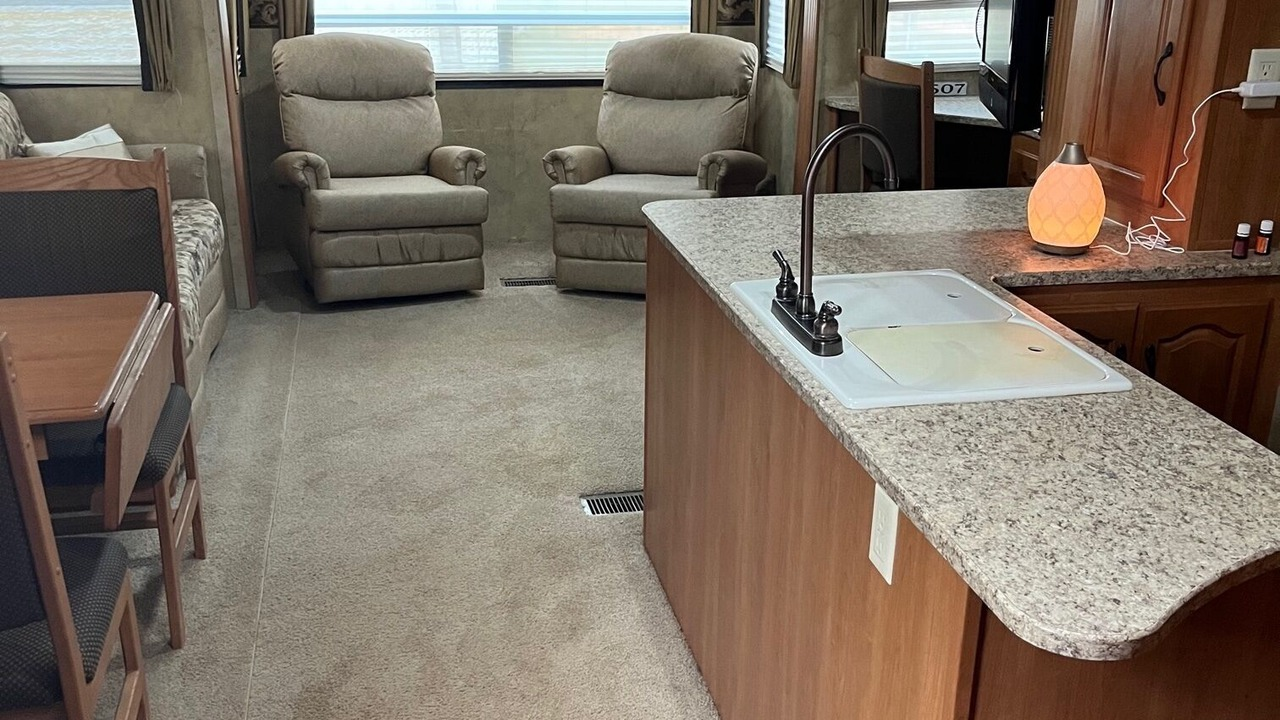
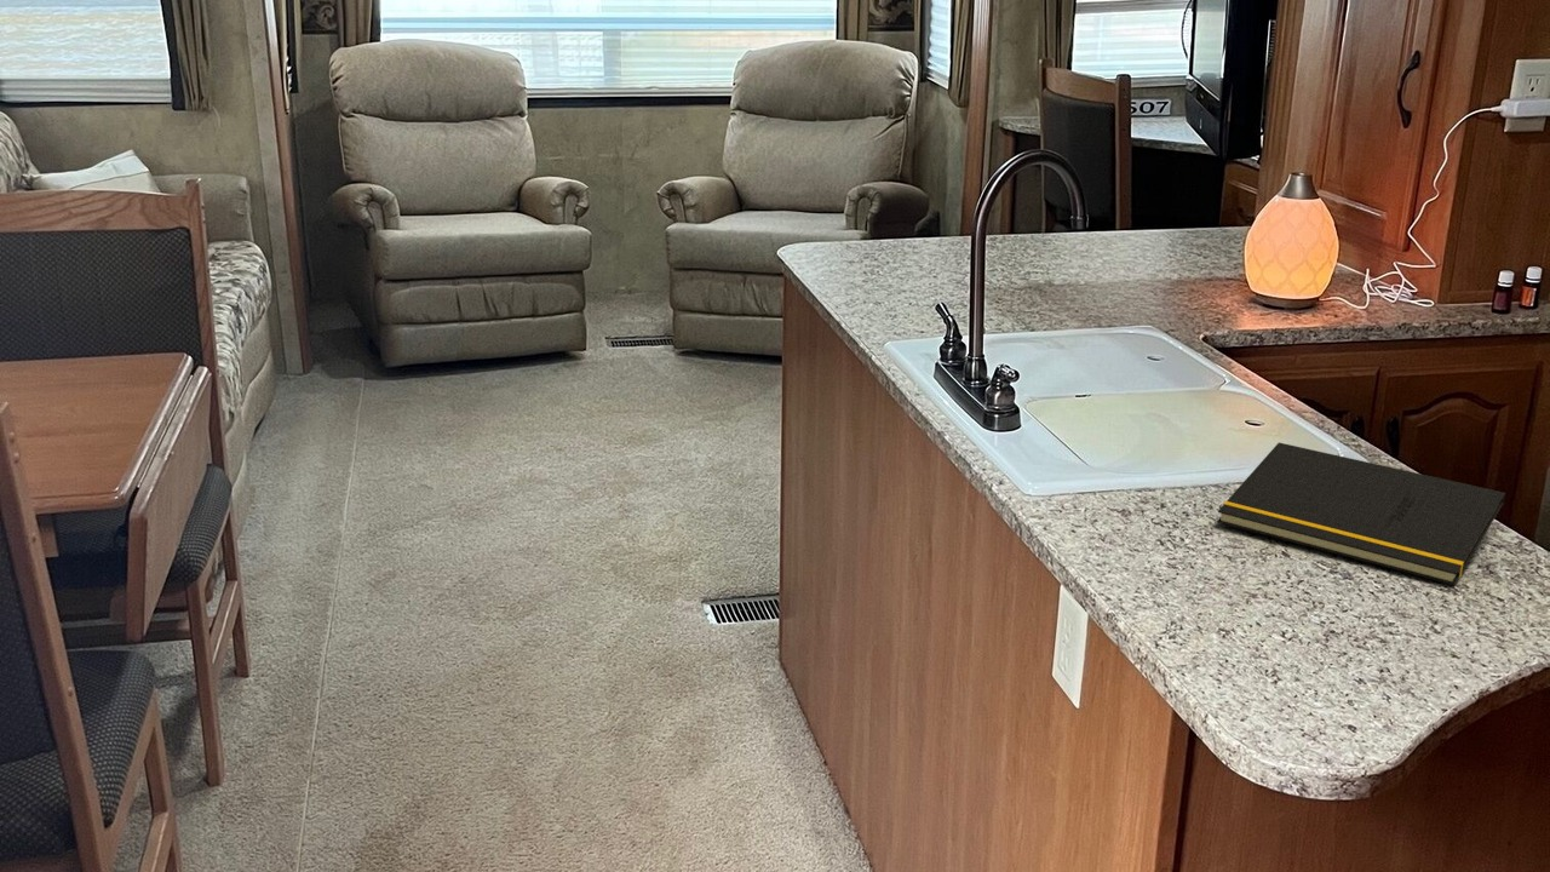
+ notepad [1216,441,1506,586]
